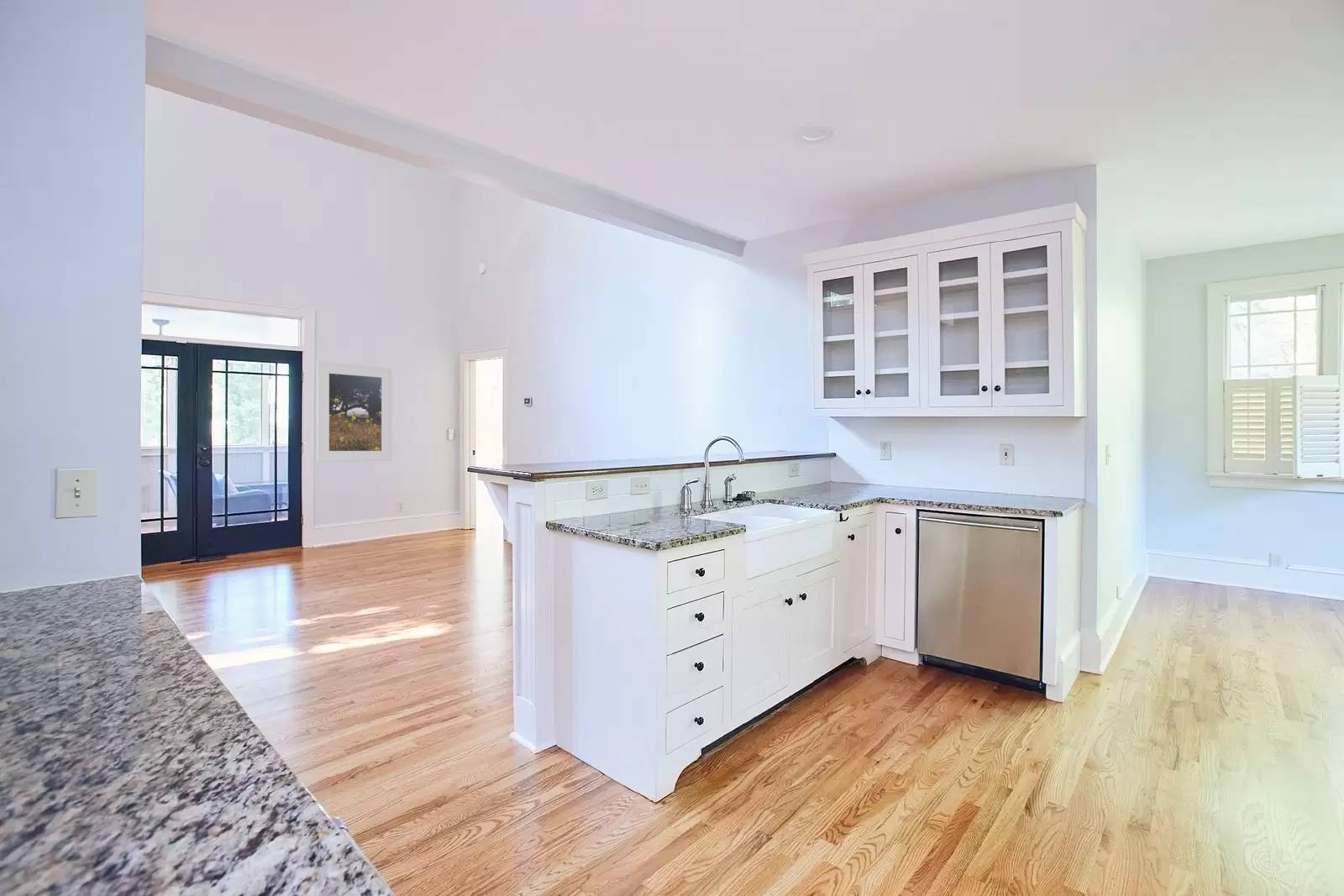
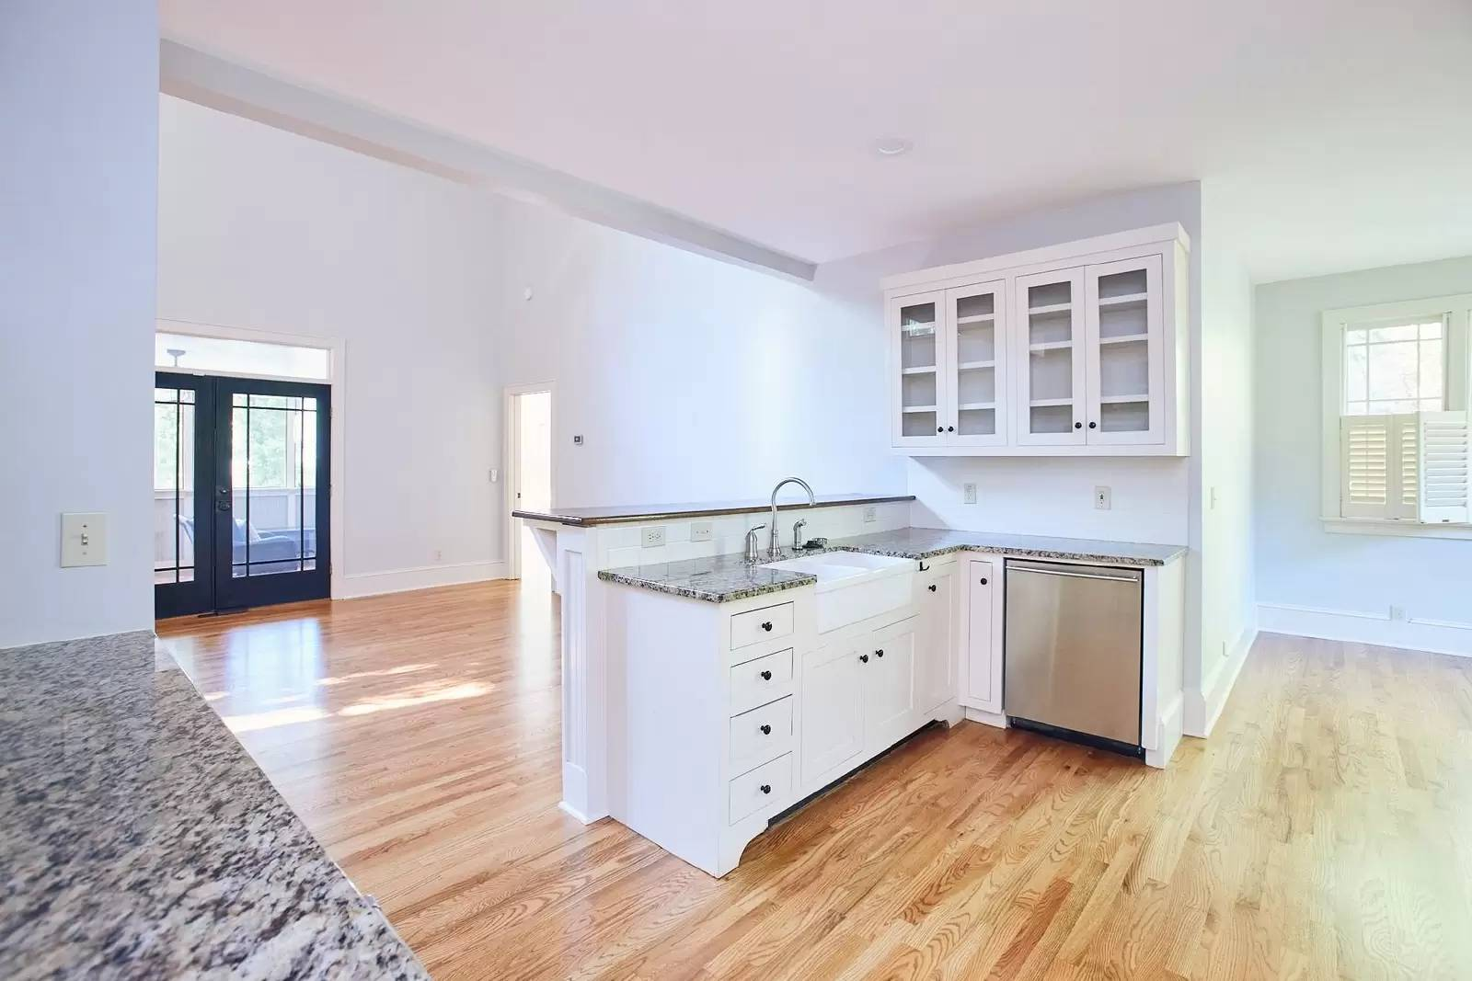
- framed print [317,361,392,463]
